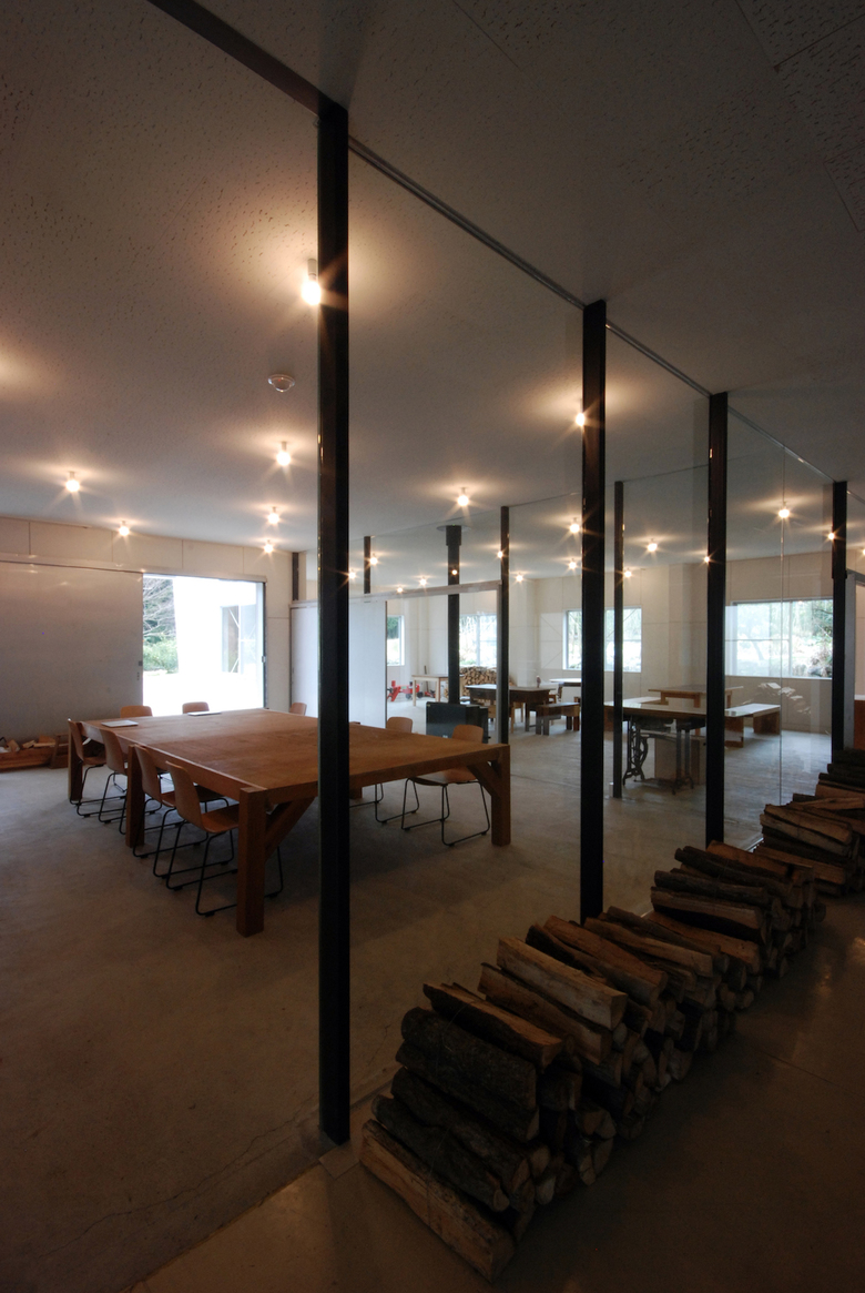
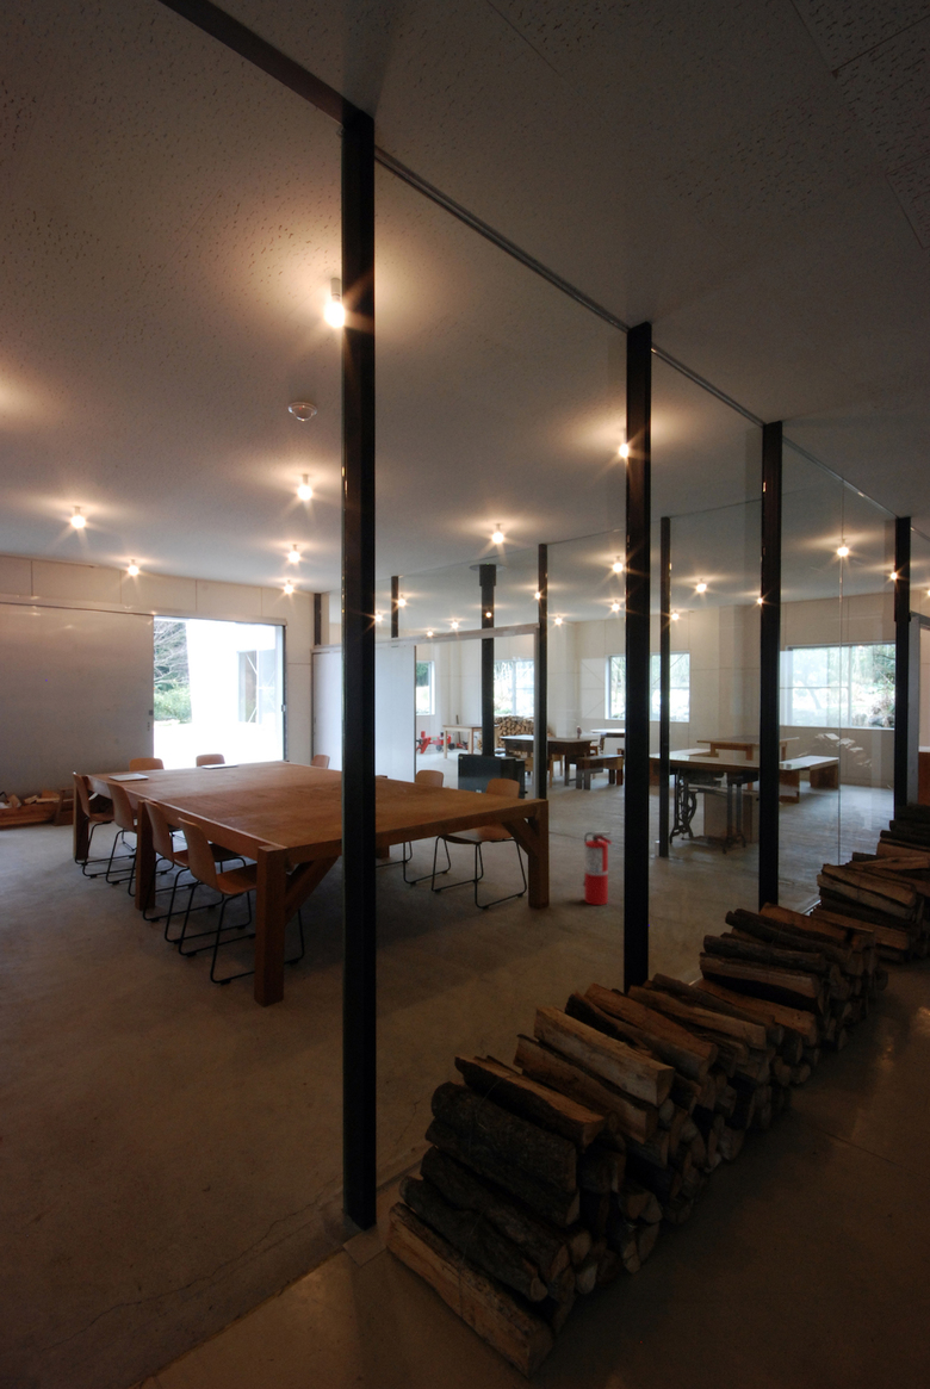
+ fire extinguisher [582,831,613,906]
